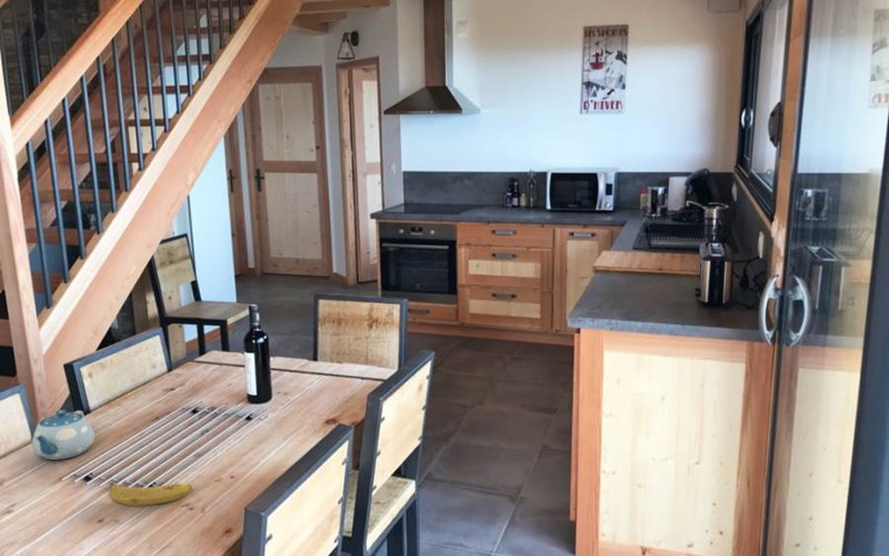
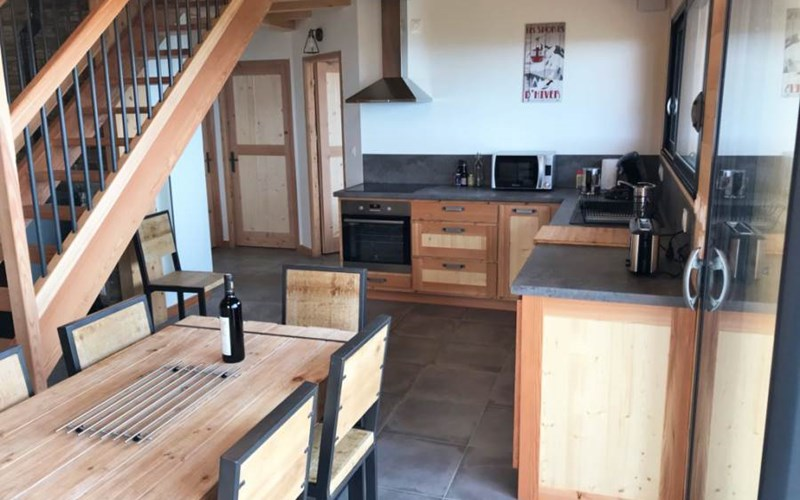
- fruit [104,481,193,507]
- chinaware [31,409,96,461]
